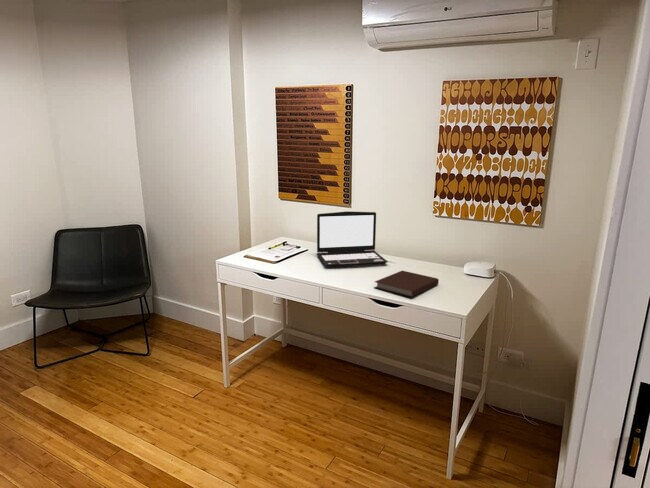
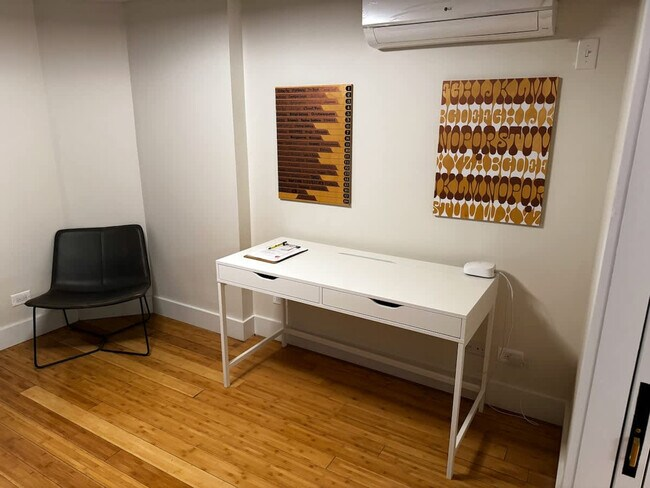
- laptop [316,210,389,267]
- notebook [373,270,440,298]
